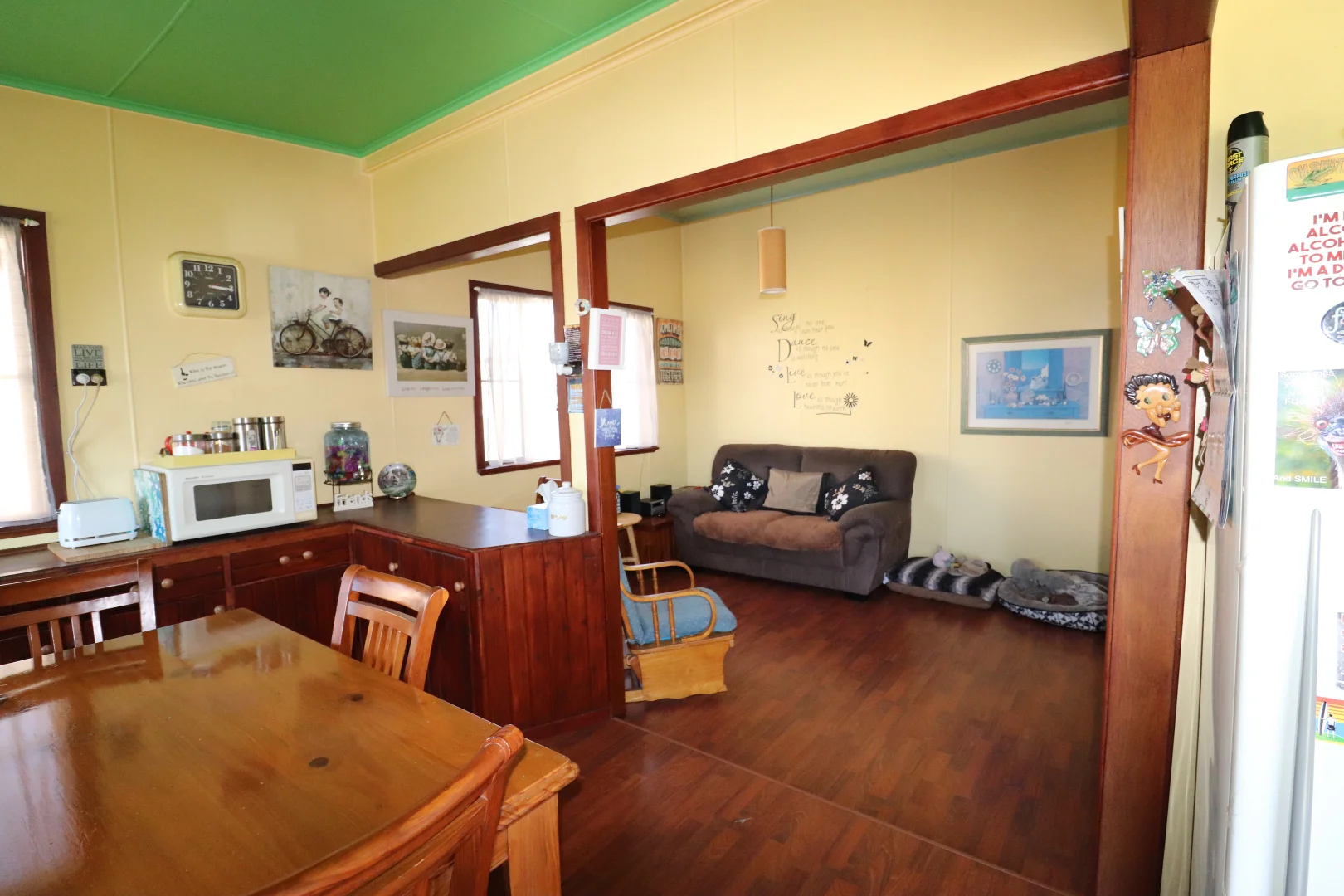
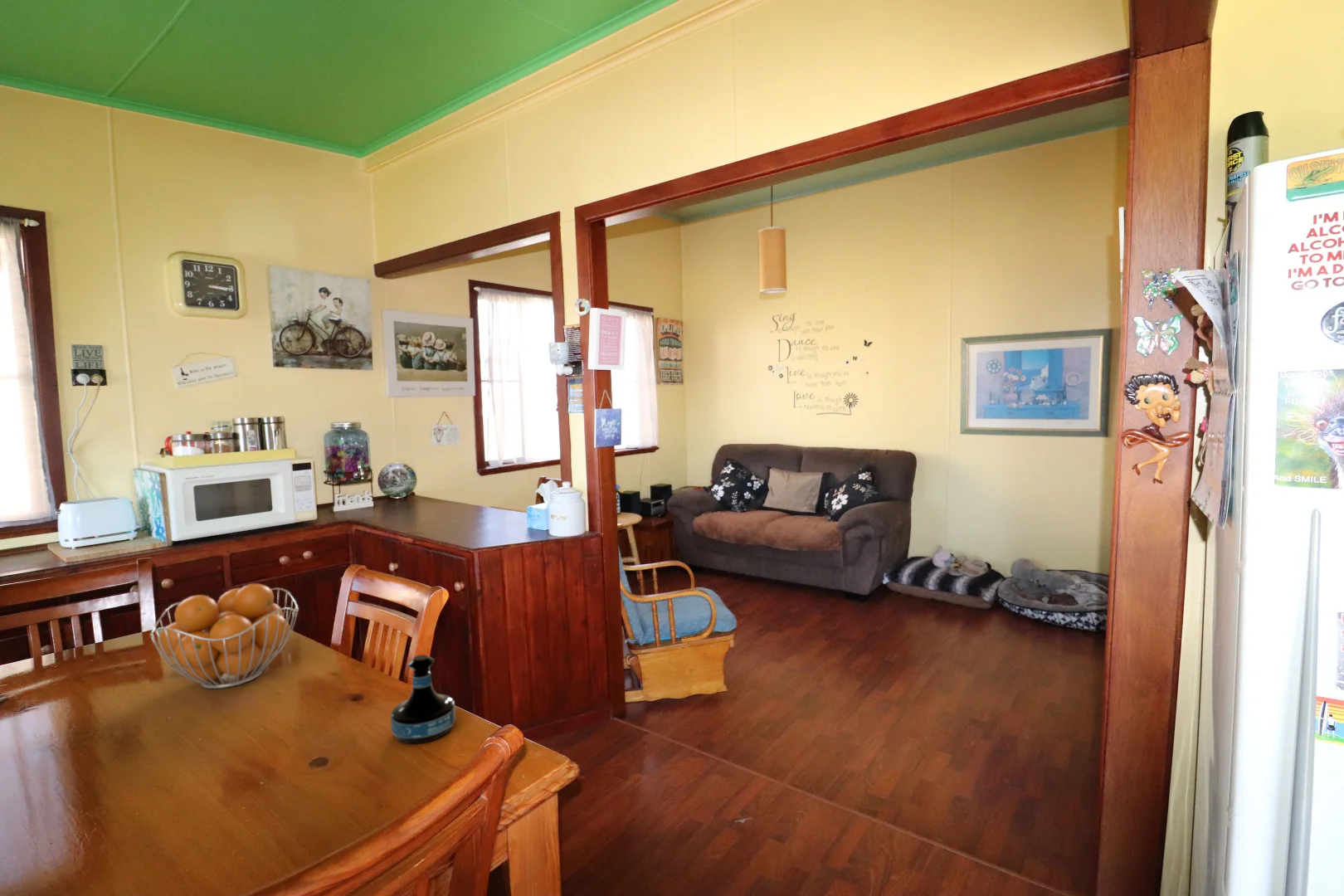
+ tequila bottle [390,654,456,744]
+ fruit basket [149,583,299,689]
